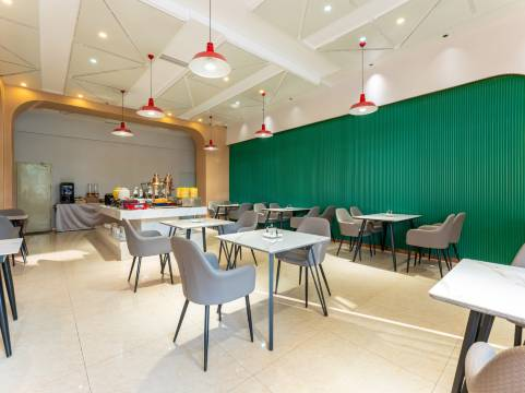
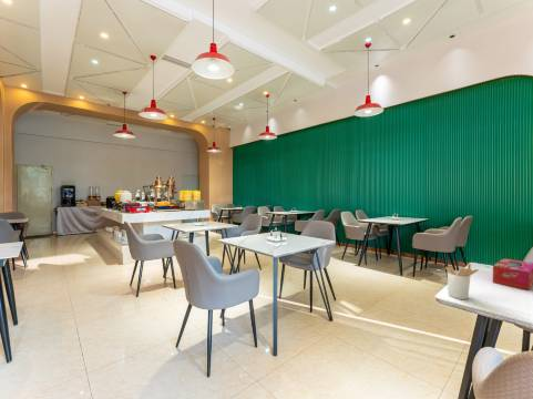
+ utensil holder [444,262,480,300]
+ tissue box [492,257,533,290]
